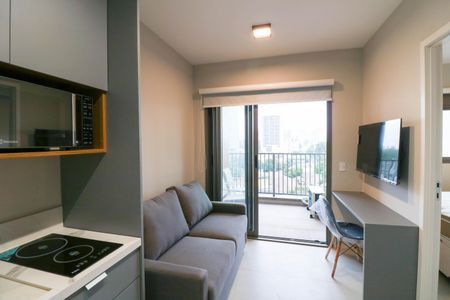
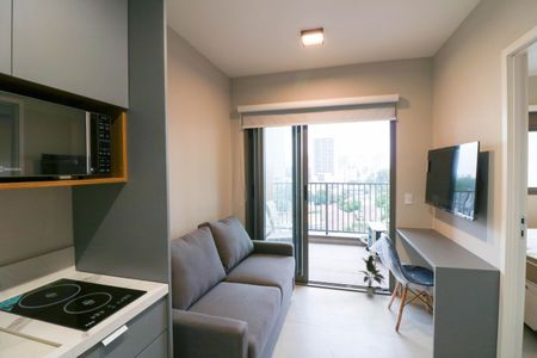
+ potted plant [358,254,387,297]
